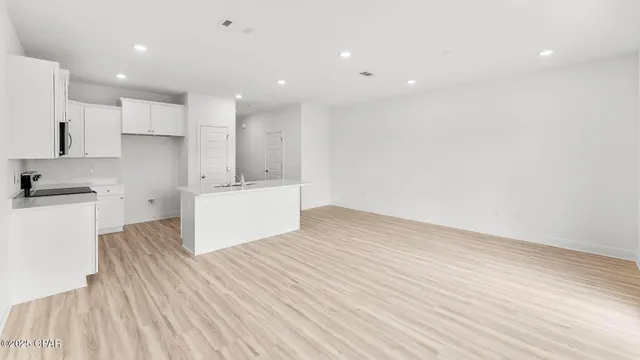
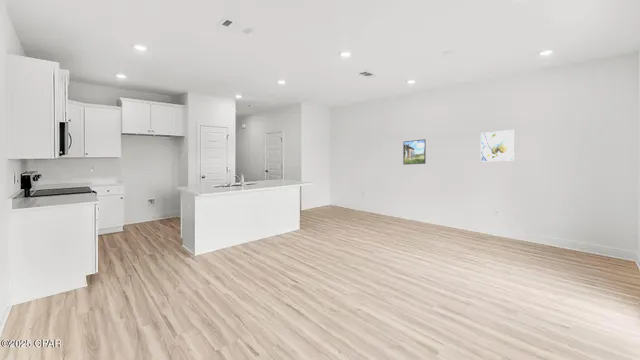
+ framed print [480,129,516,162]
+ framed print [402,138,427,166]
